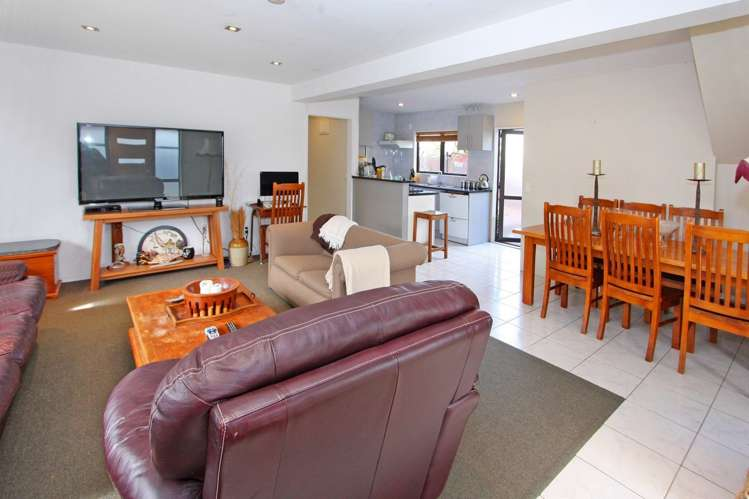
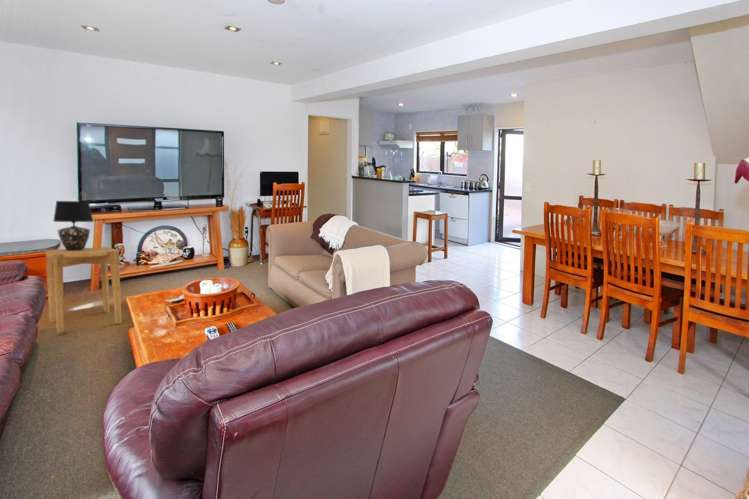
+ side table [44,246,123,334]
+ table lamp [52,200,94,251]
